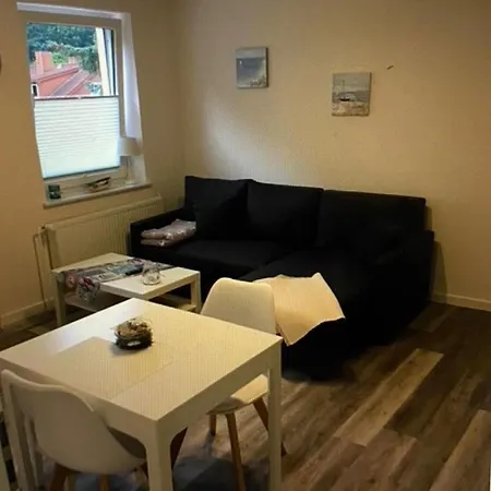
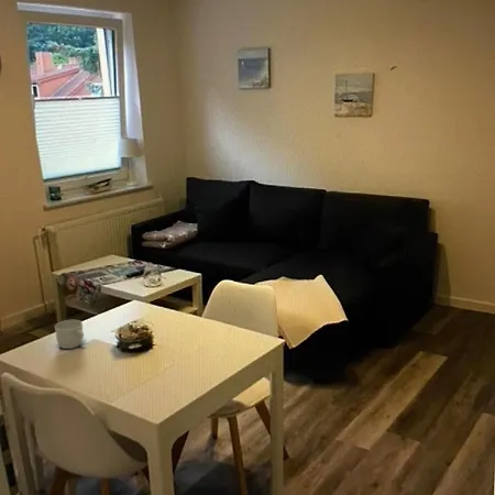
+ mug [54,319,85,350]
